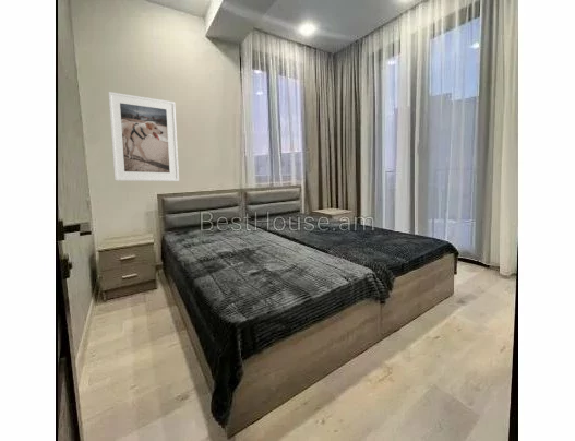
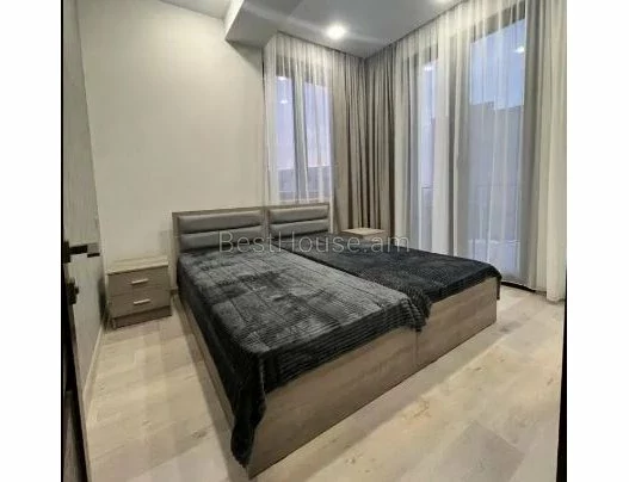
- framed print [107,91,180,182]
